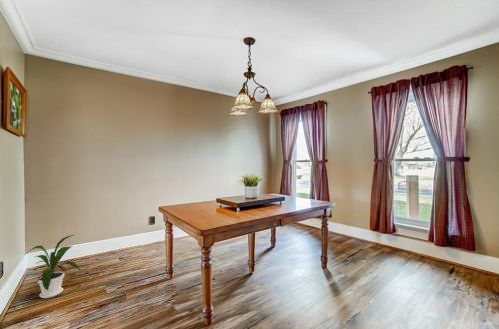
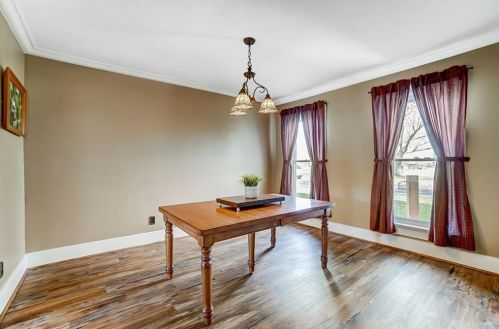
- house plant [23,234,81,299]
